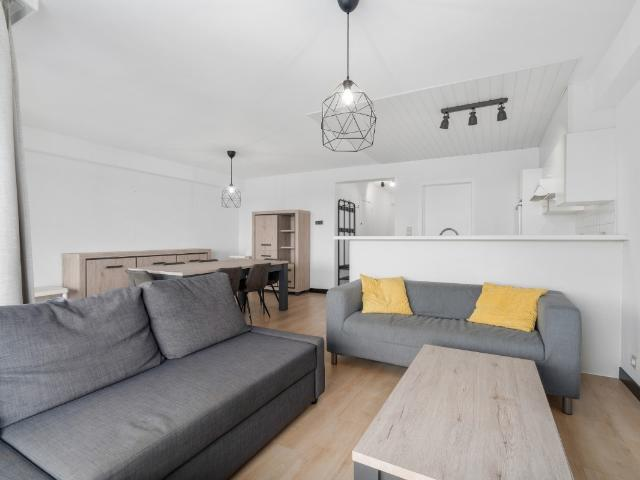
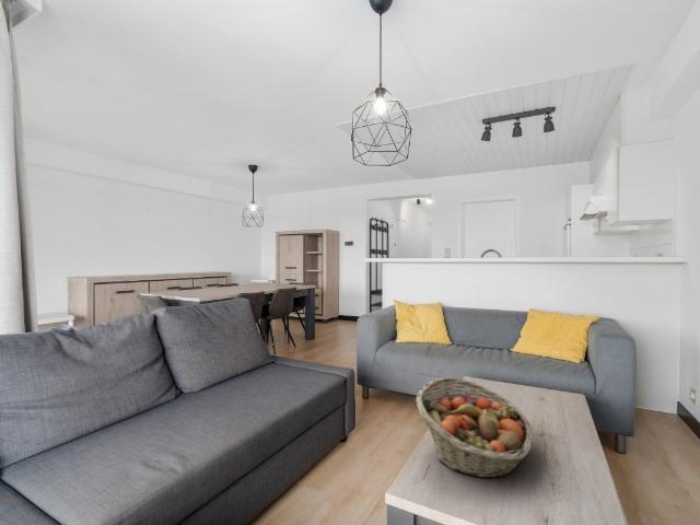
+ fruit basket [416,376,534,479]
